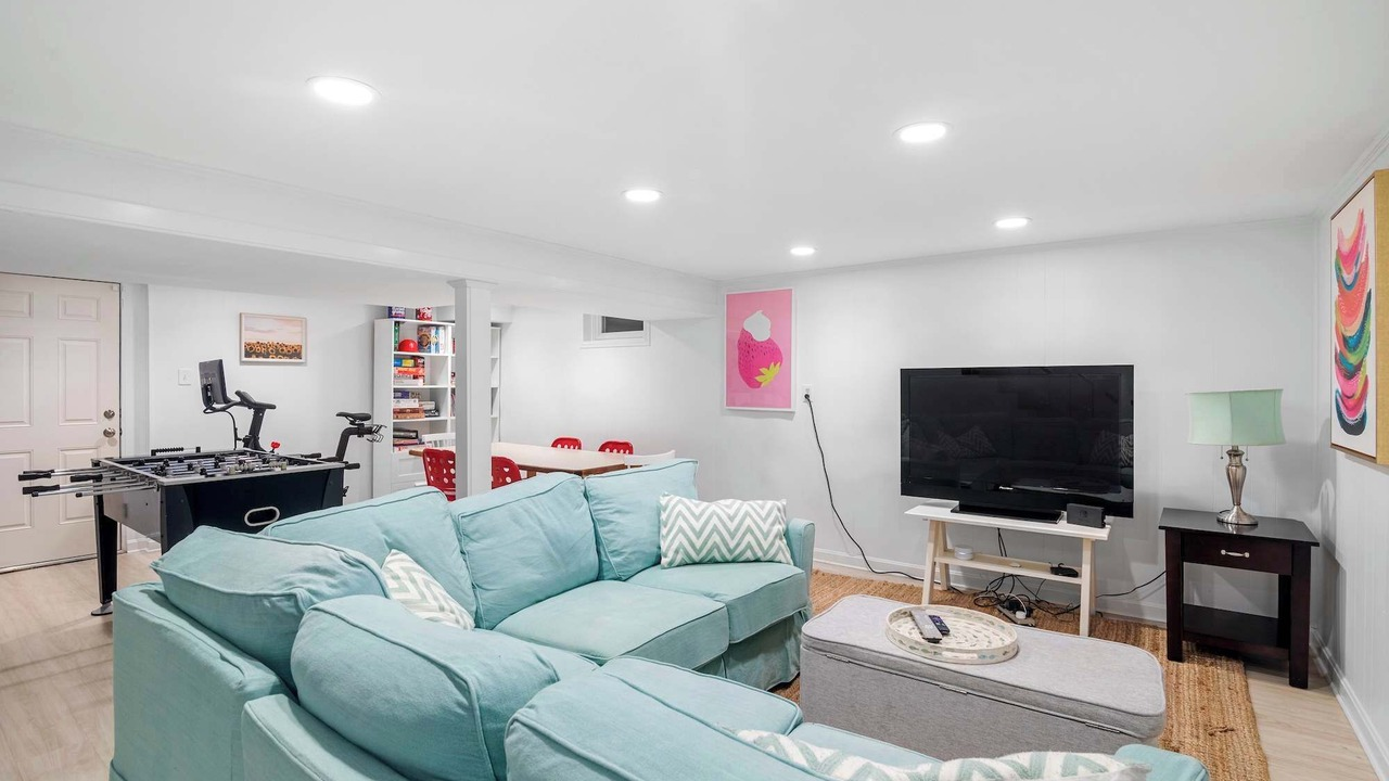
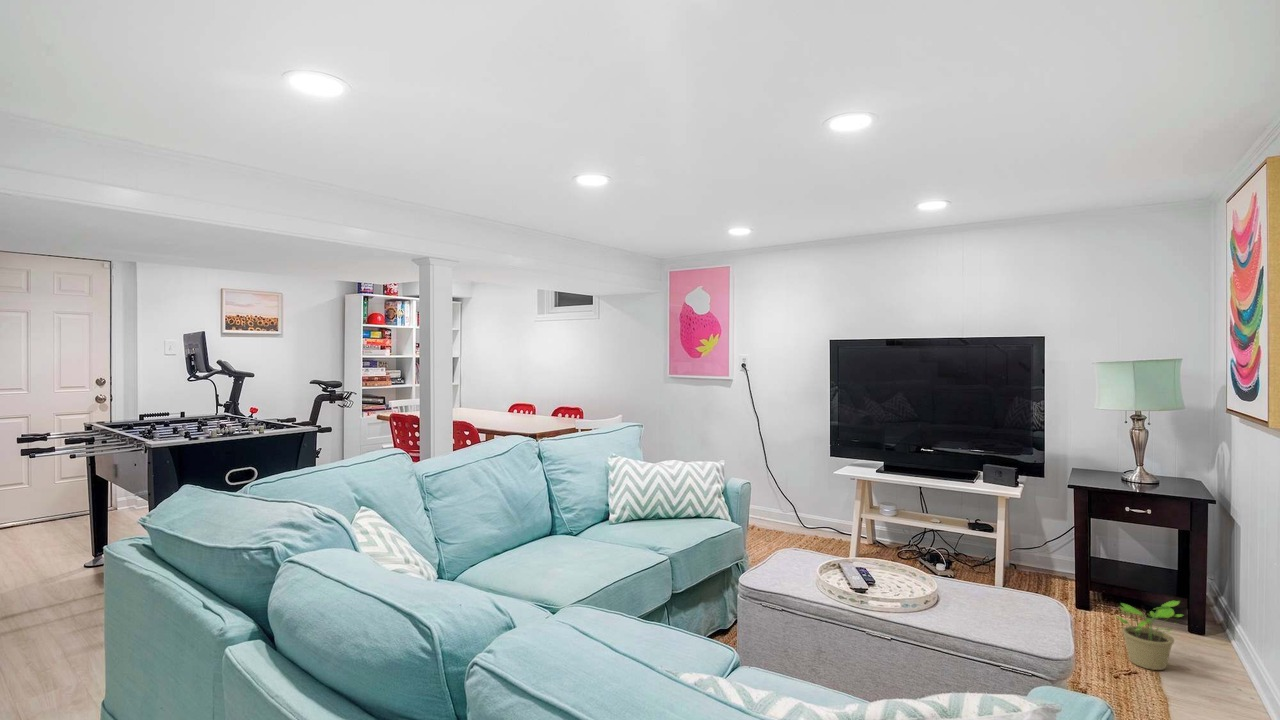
+ potted plant [1114,600,1184,671]
